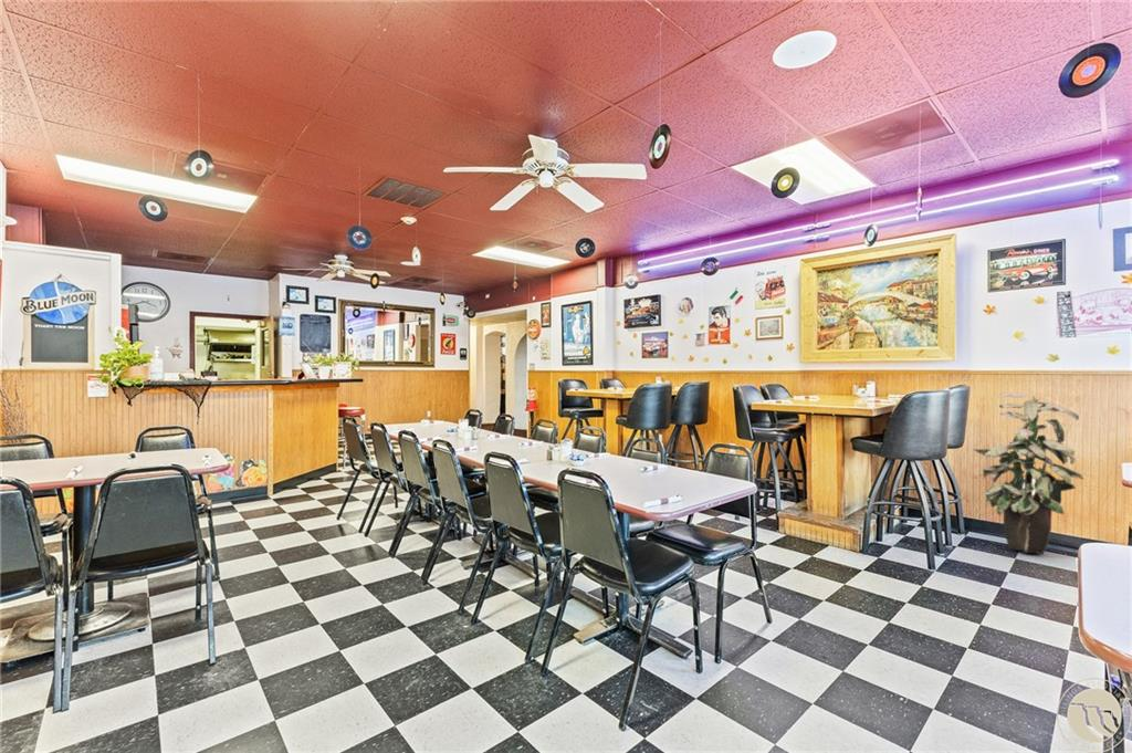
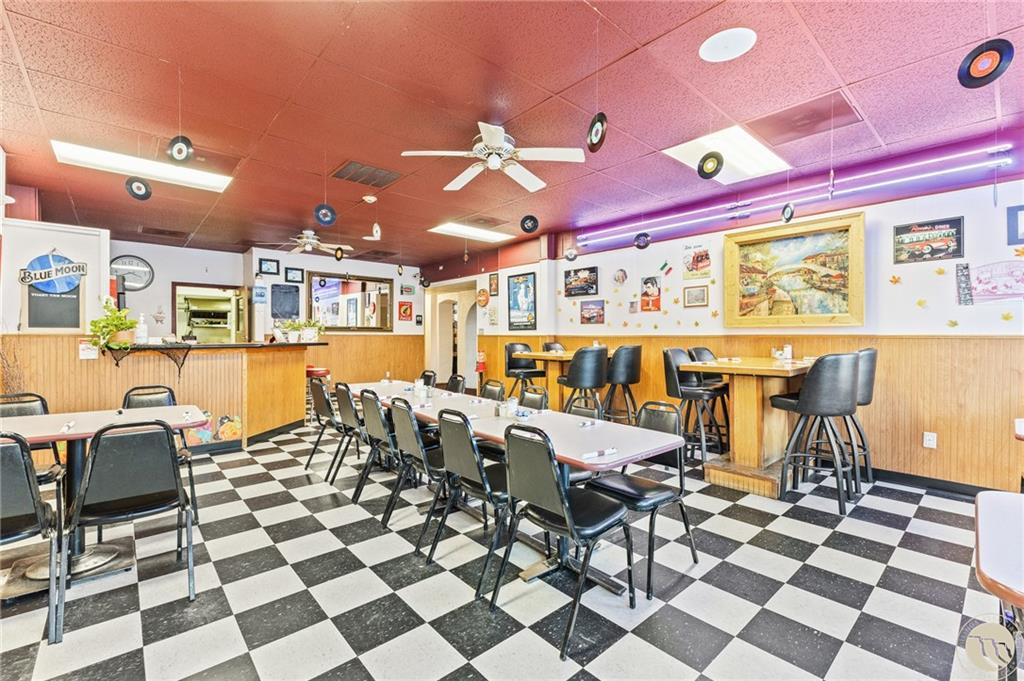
- indoor plant [973,391,1084,555]
